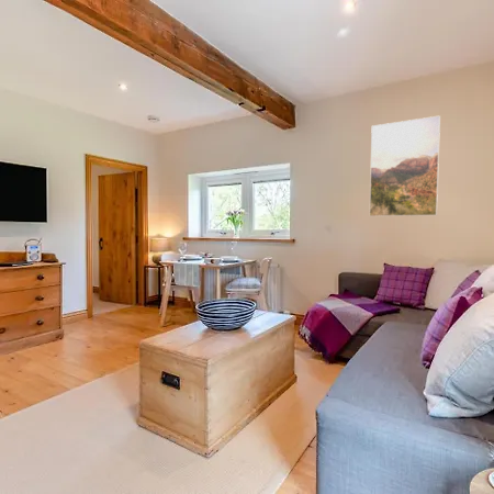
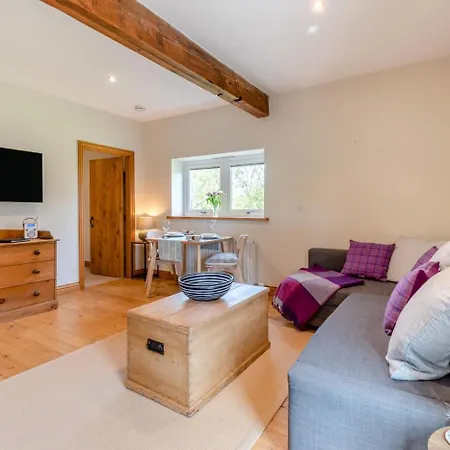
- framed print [369,114,441,217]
